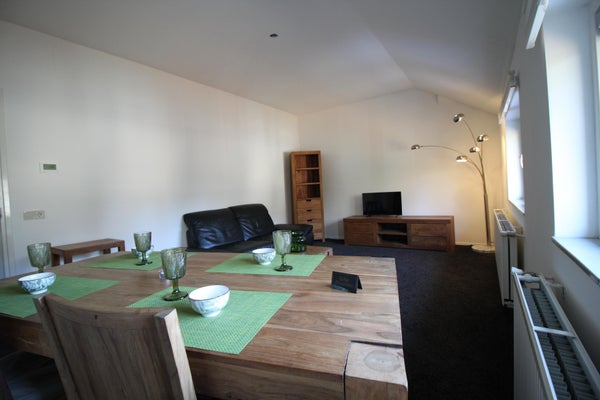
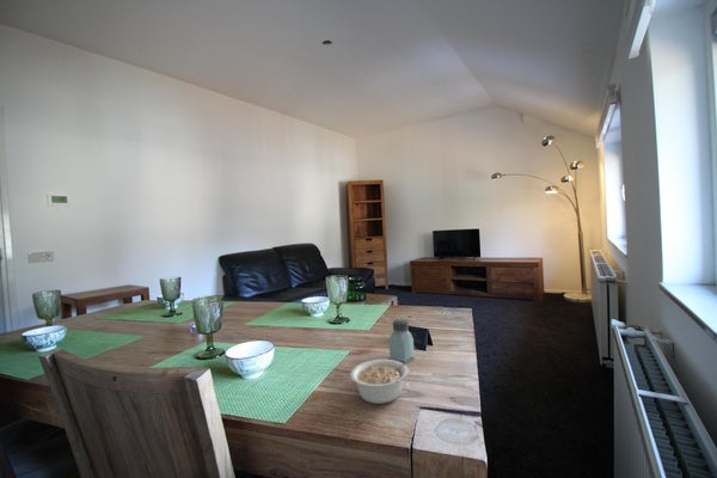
+ legume [349,356,416,405]
+ saltshaker [388,319,415,363]
